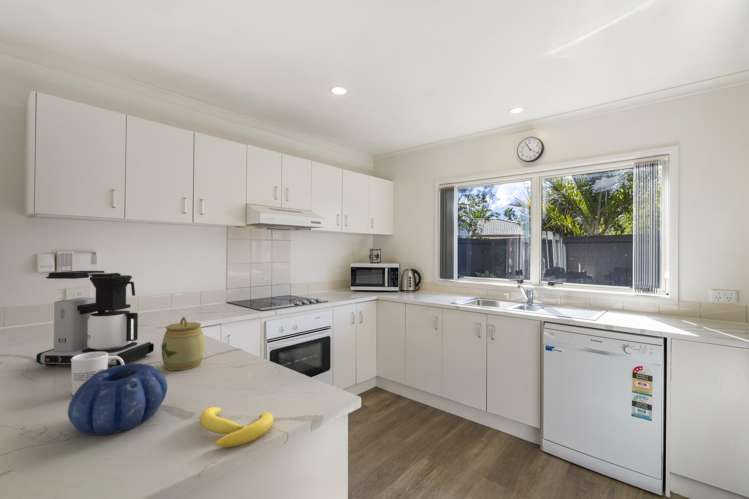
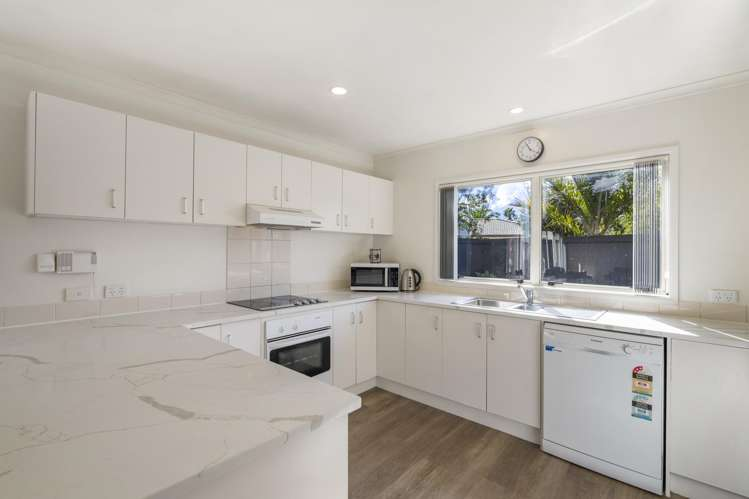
- jar [160,316,206,371]
- mug [70,352,125,396]
- decorative bowl [67,362,168,436]
- coffee maker [35,270,155,367]
- banana [199,406,274,448]
